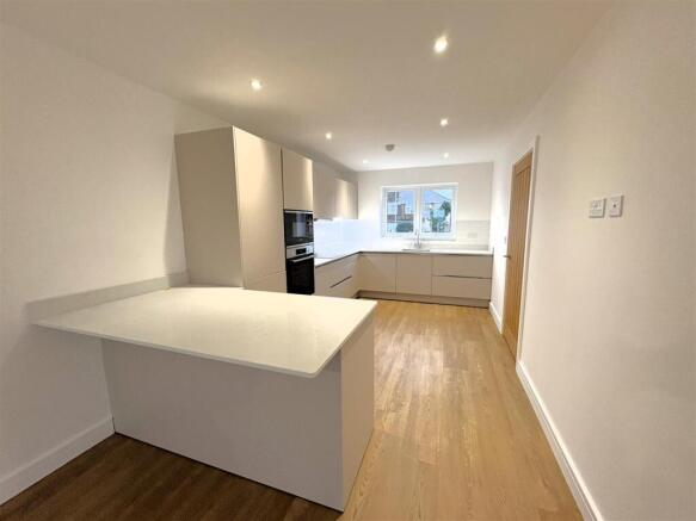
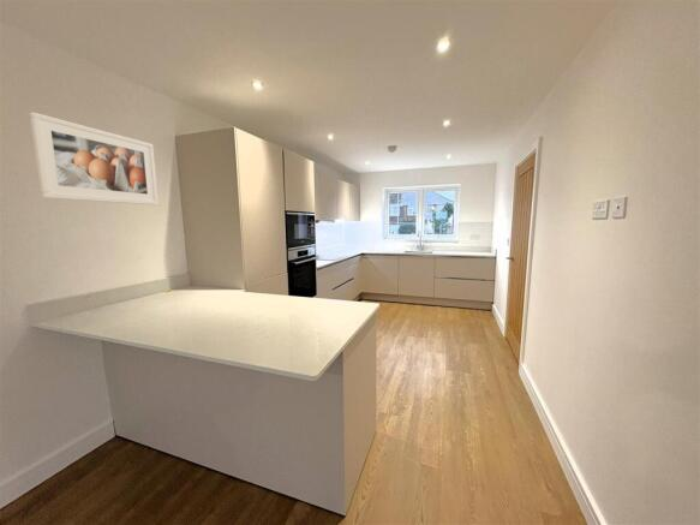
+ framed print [29,111,160,207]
